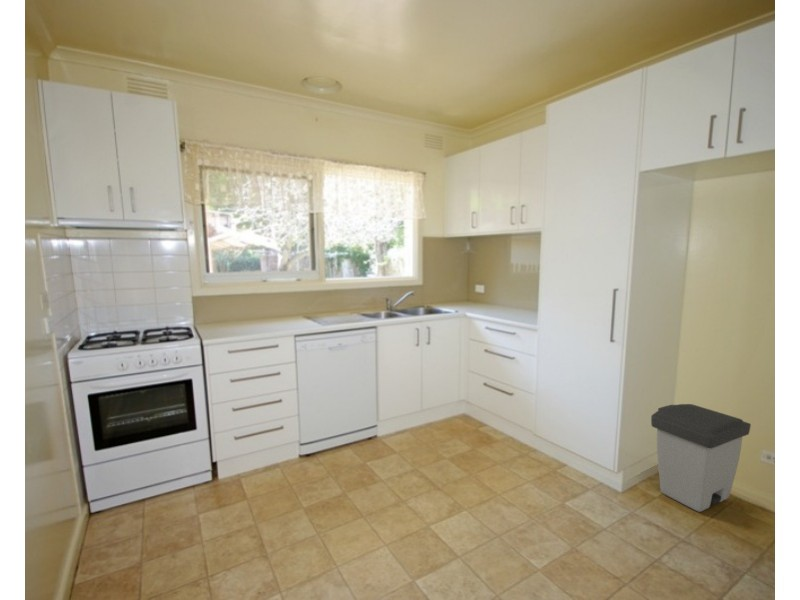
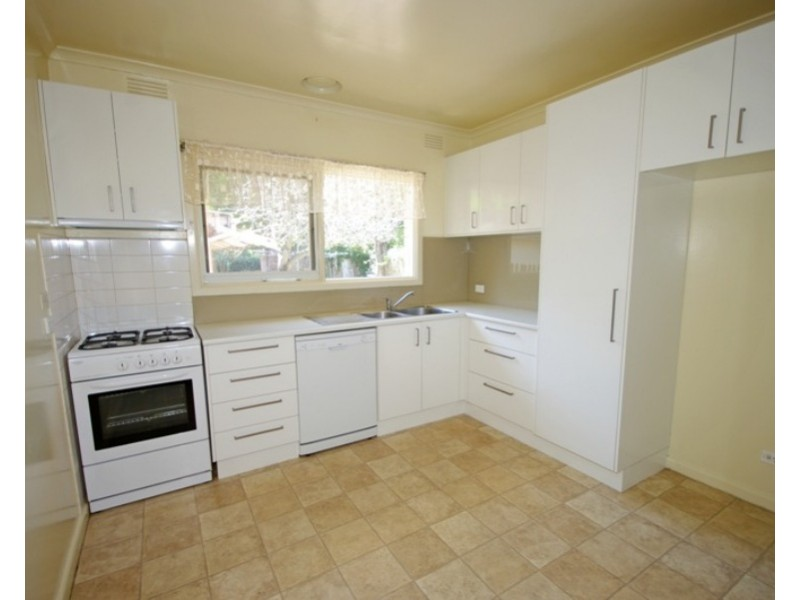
- trash can [650,403,752,513]
